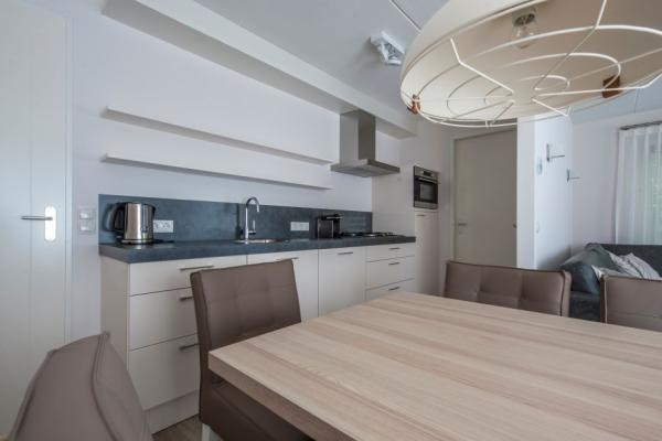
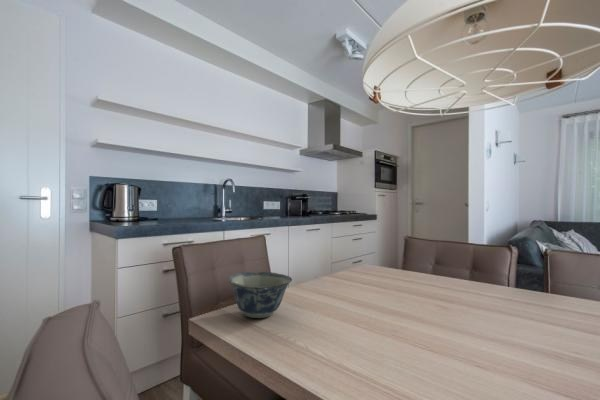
+ bowl [227,271,293,319]
